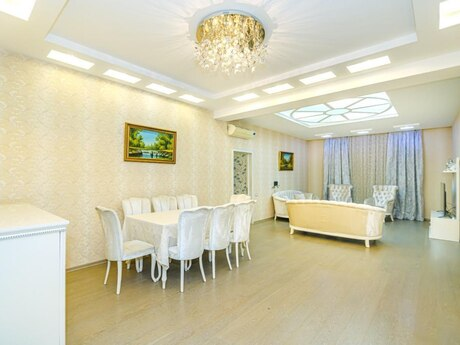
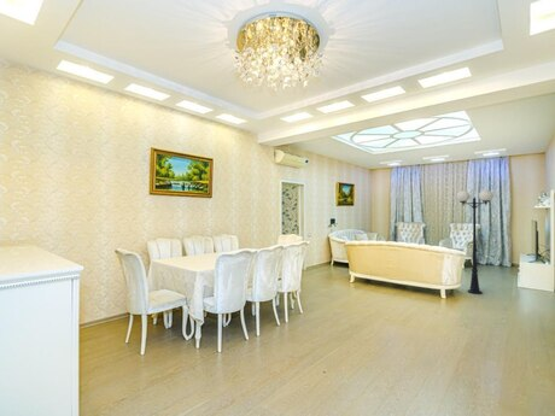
+ floor lamp [456,188,495,295]
